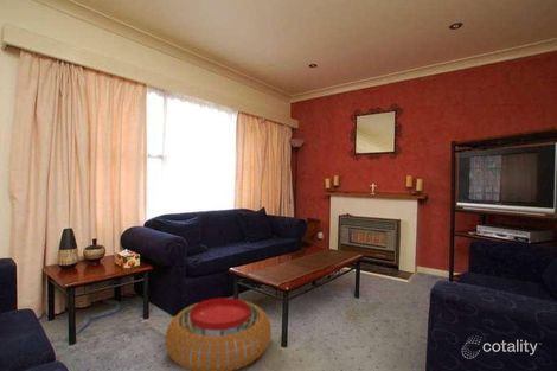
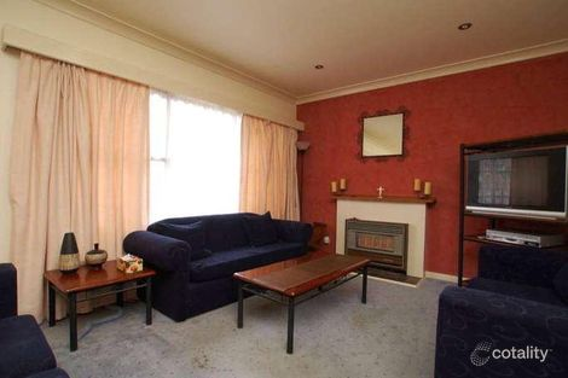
- pouf [165,296,273,371]
